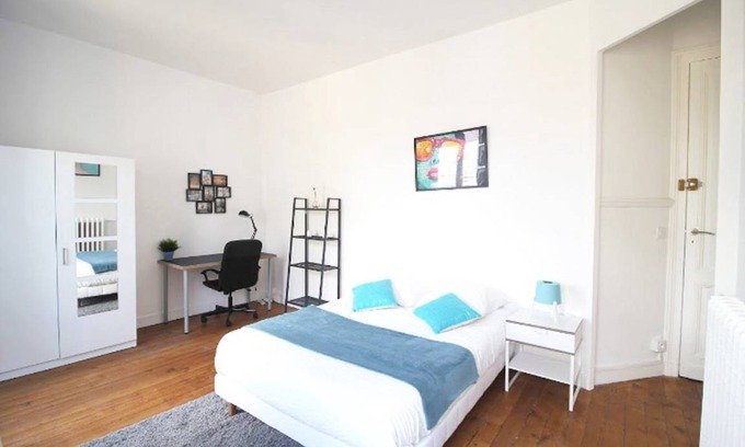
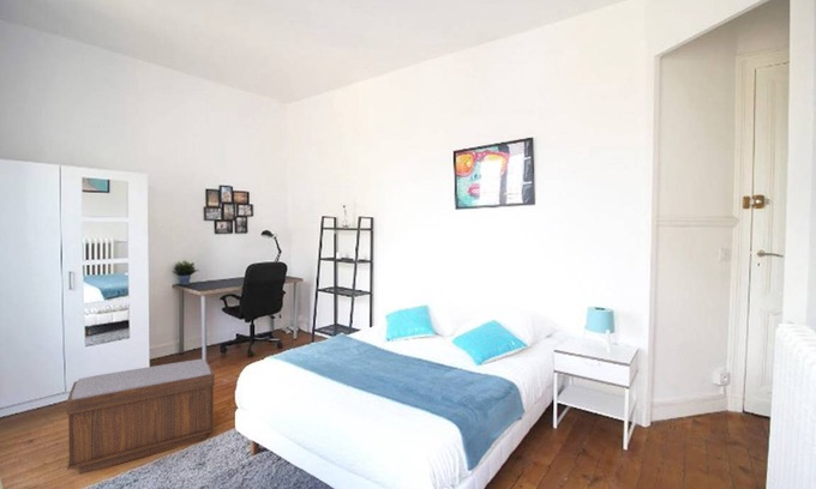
+ bench [66,358,216,476]
